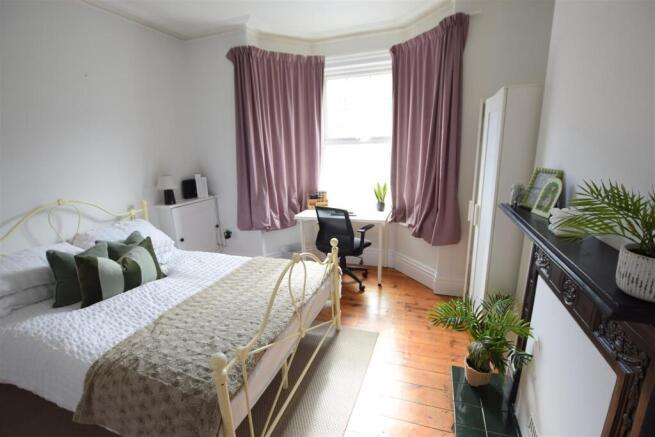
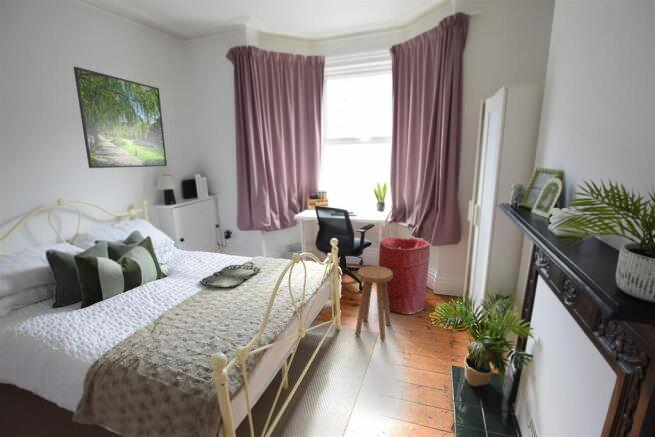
+ laundry hamper [377,236,431,315]
+ serving tray [198,261,261,289]
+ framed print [72,66,168,169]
+ stool [354,265,393,342]
